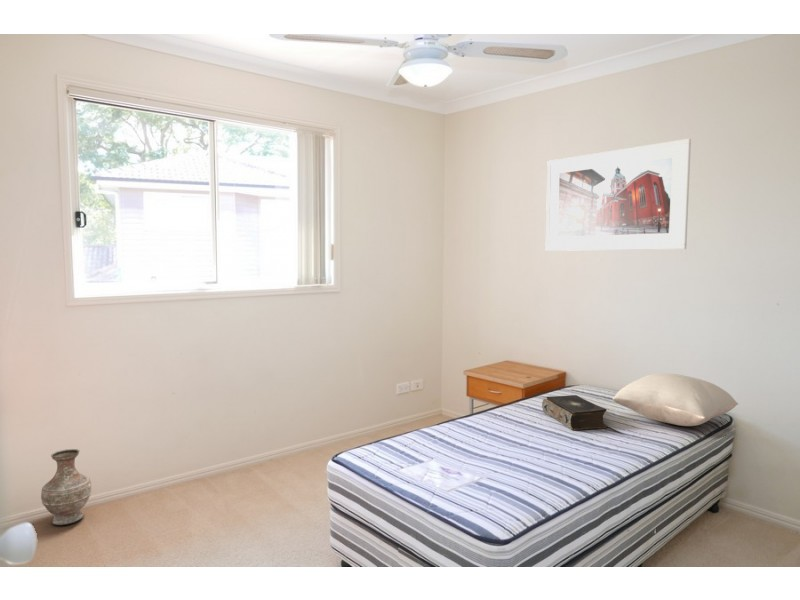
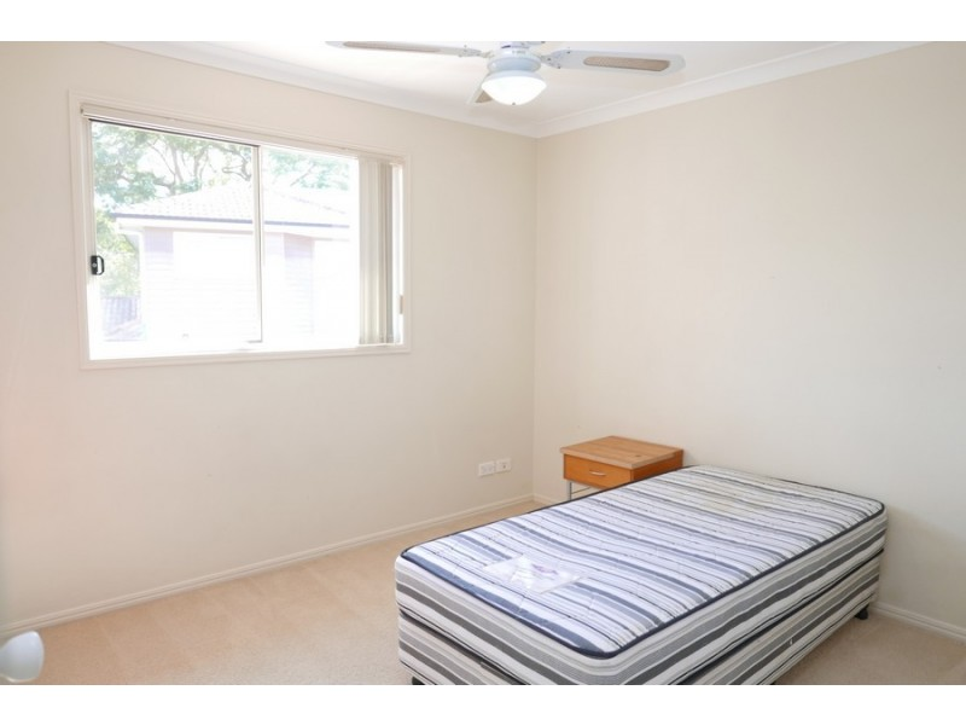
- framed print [545,138,692,252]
- vase [40,448,92,526]
- pillow [612,372,739,427]
- book [541,394,608,431]
